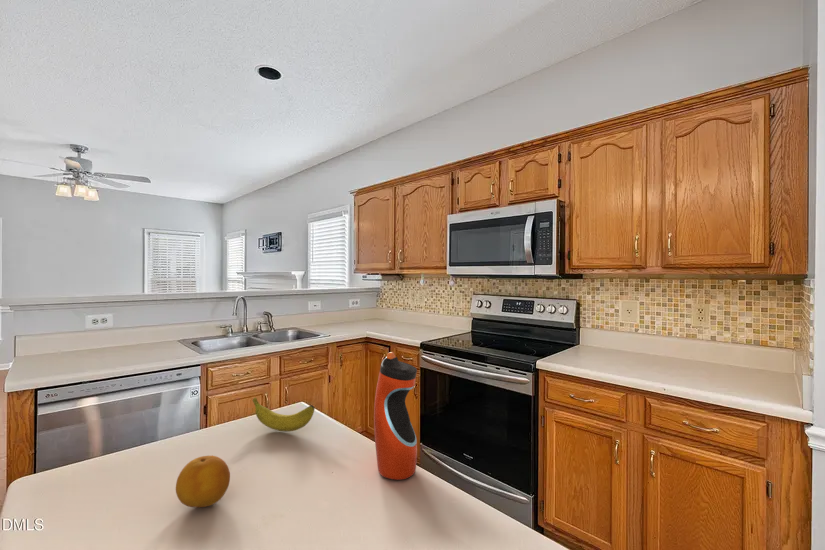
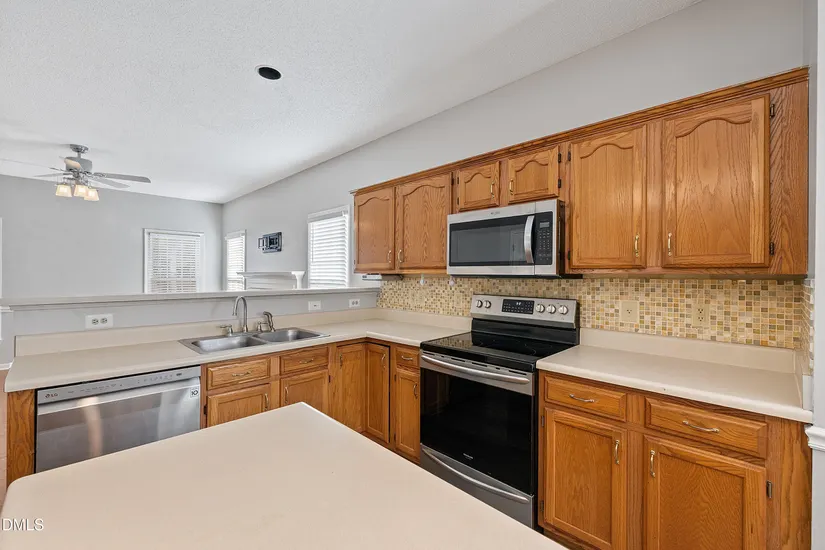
- fruit [175,455,231,508]
- water bottle [373,351,418,481]
- banana [251,396,316,432]
